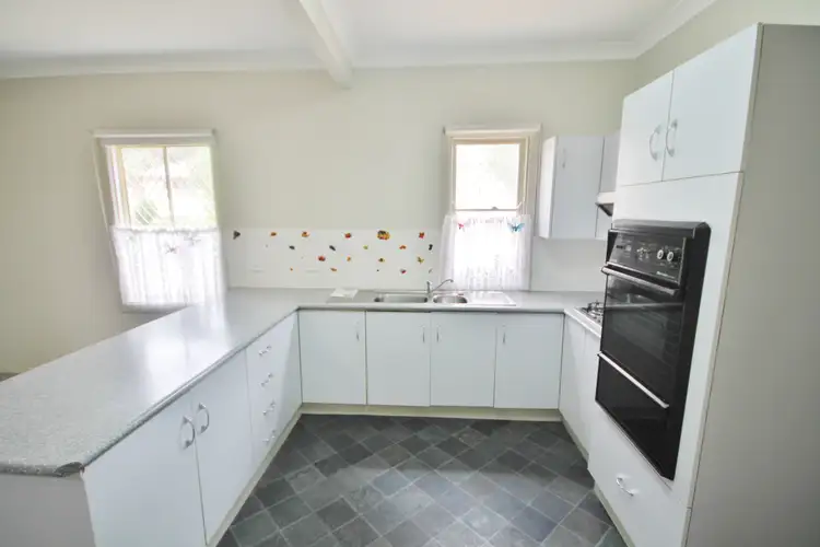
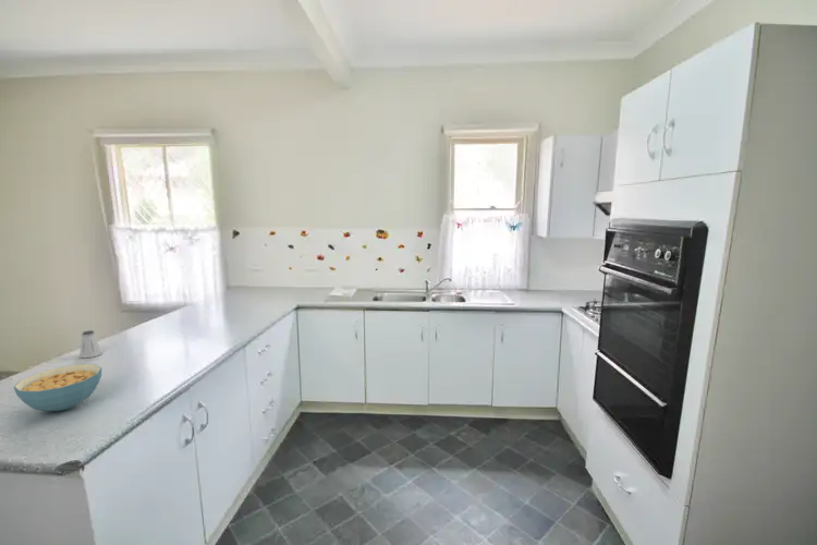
+ saltshaker [78,329,103,359]
+ cereal bowl [13,363,102,412]
